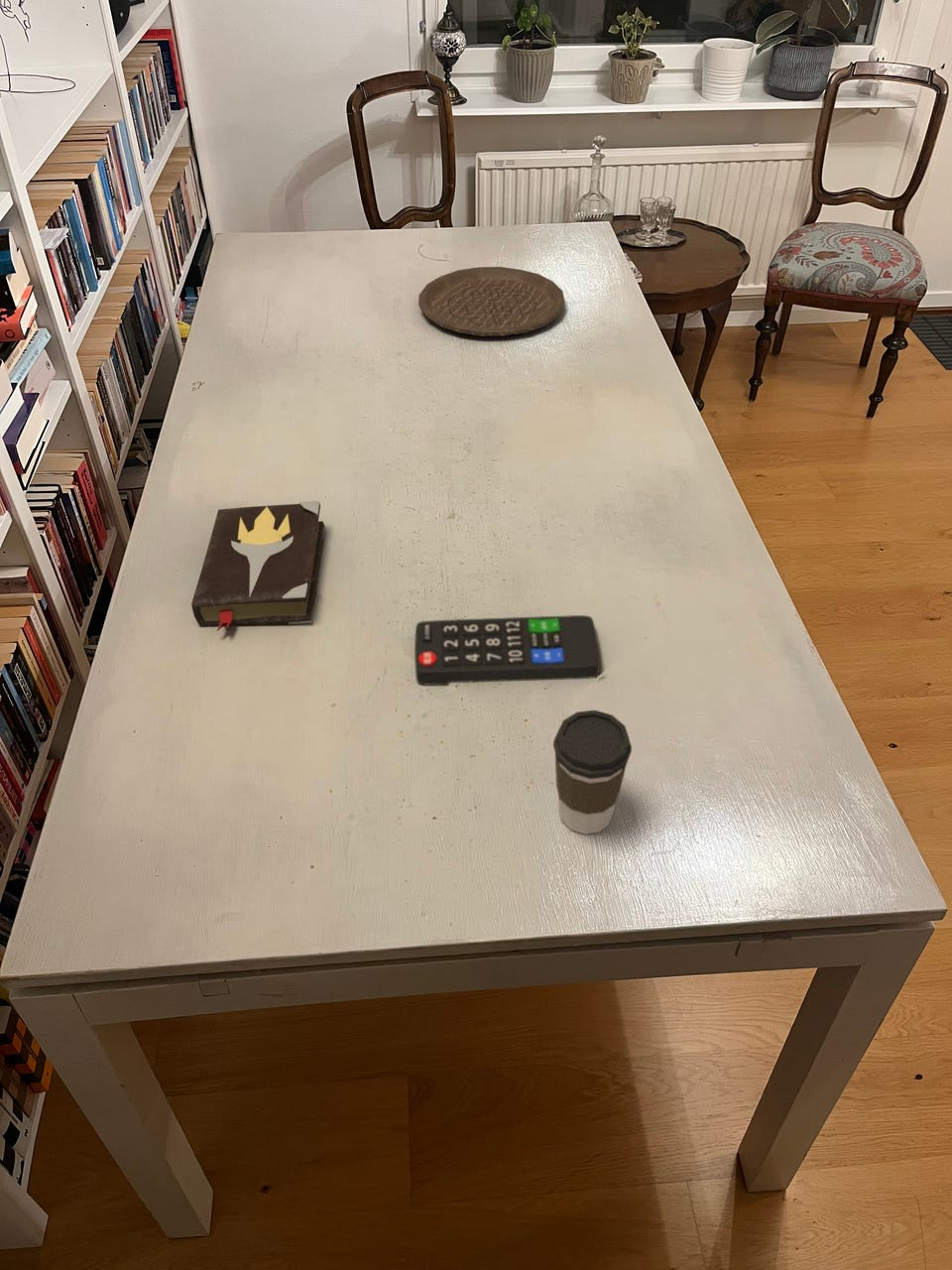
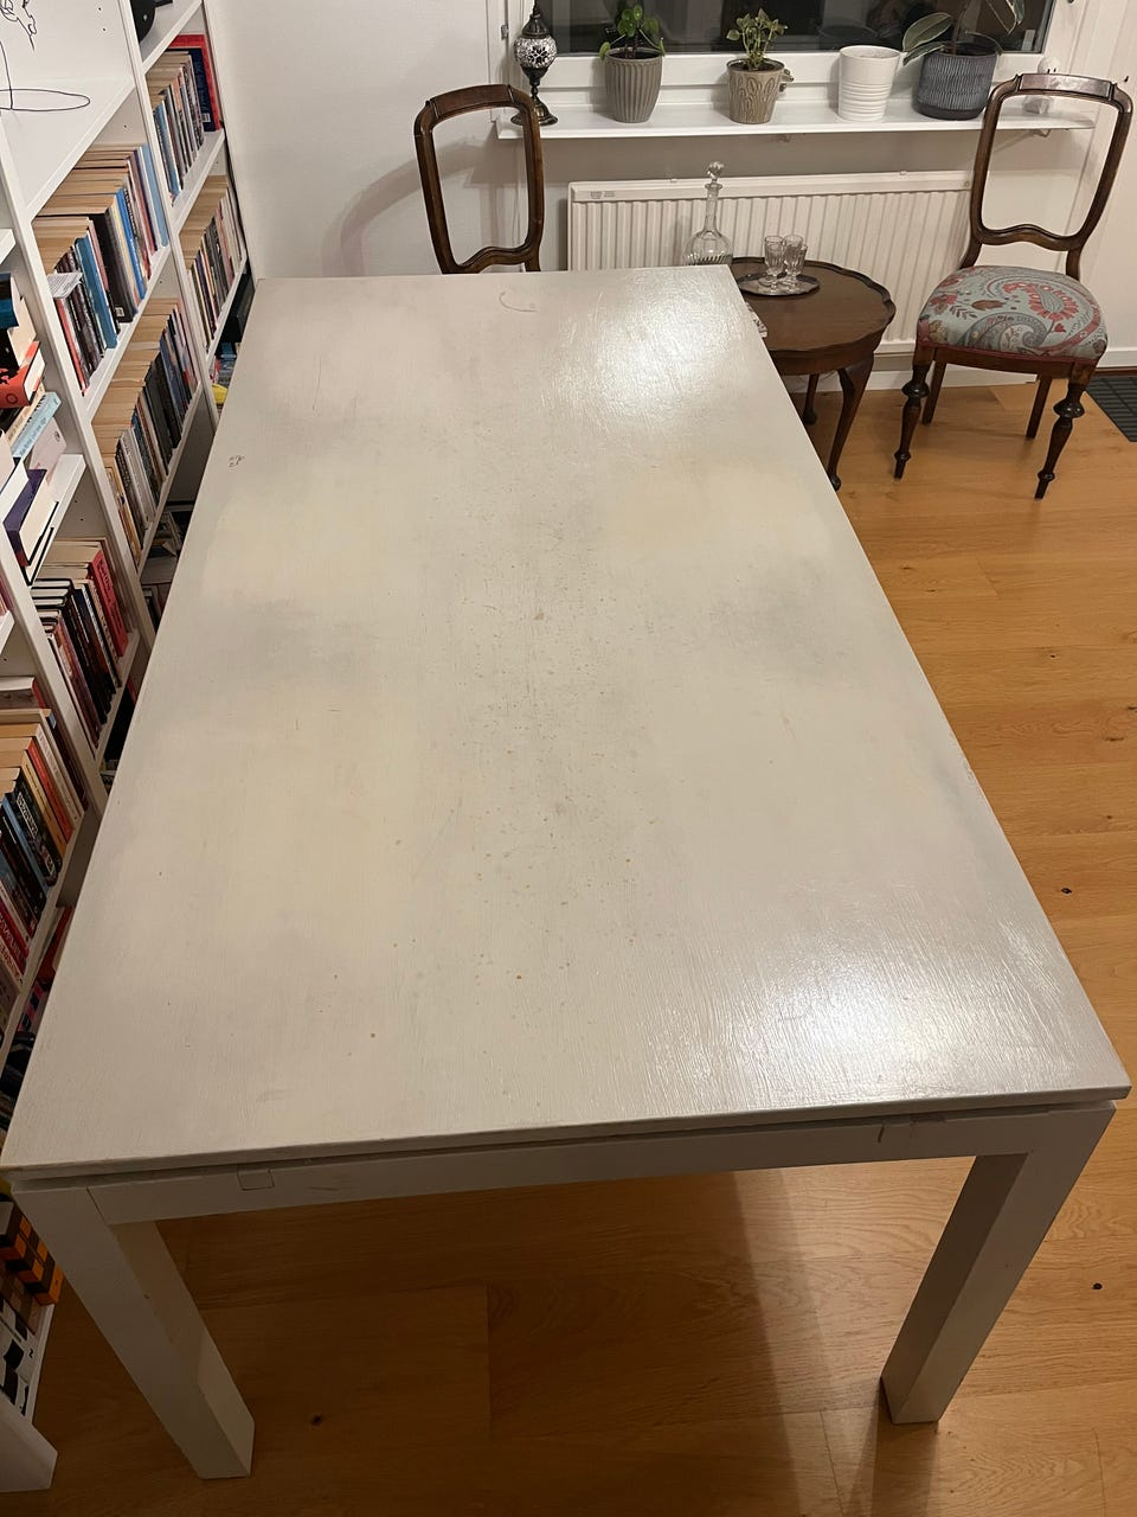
- remote control [414,614,601,686]
- coffee cup [552,709,633,835]
- hardback book [190,500,326,632]
- plate [417,266,565,337]
